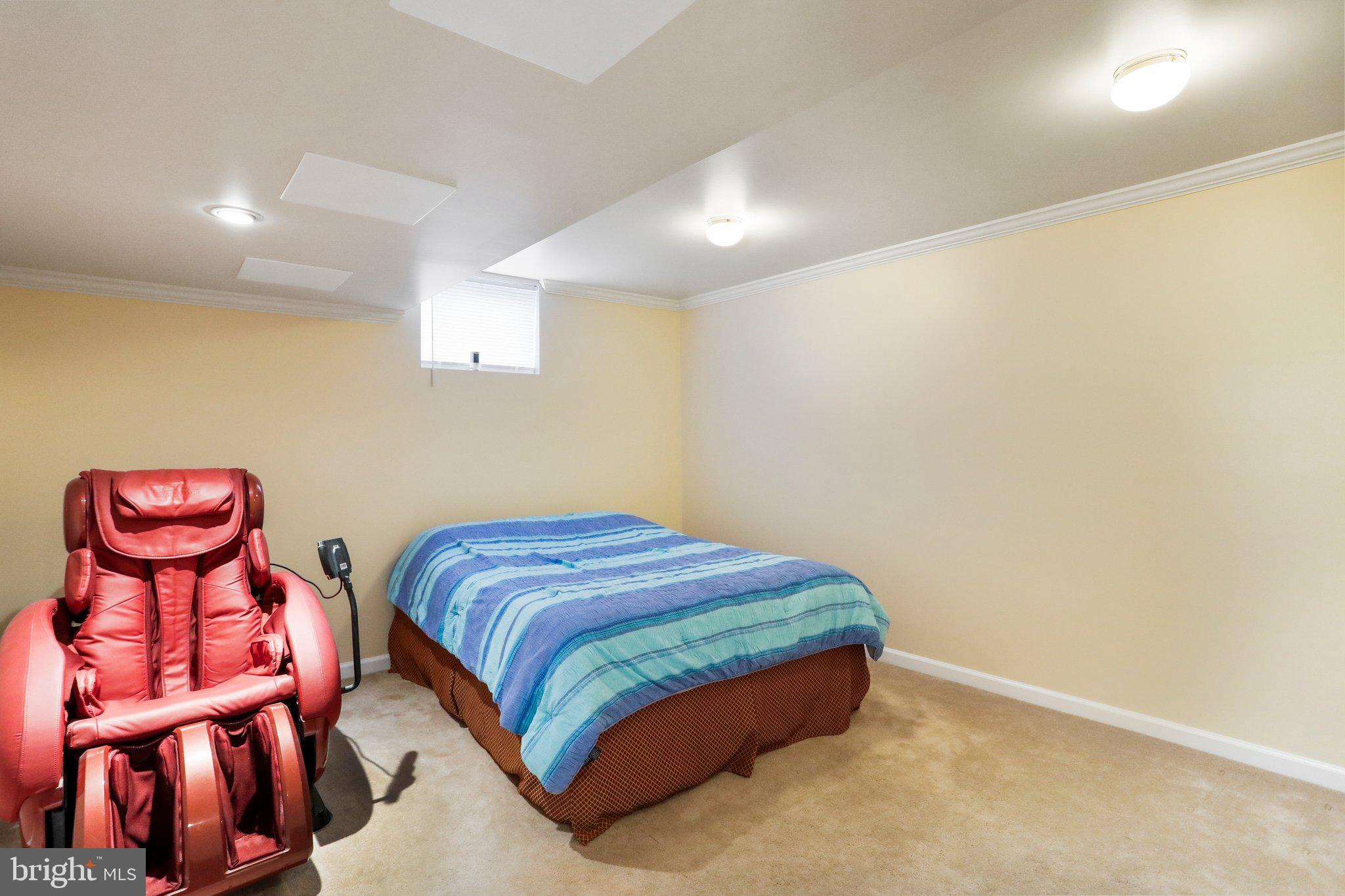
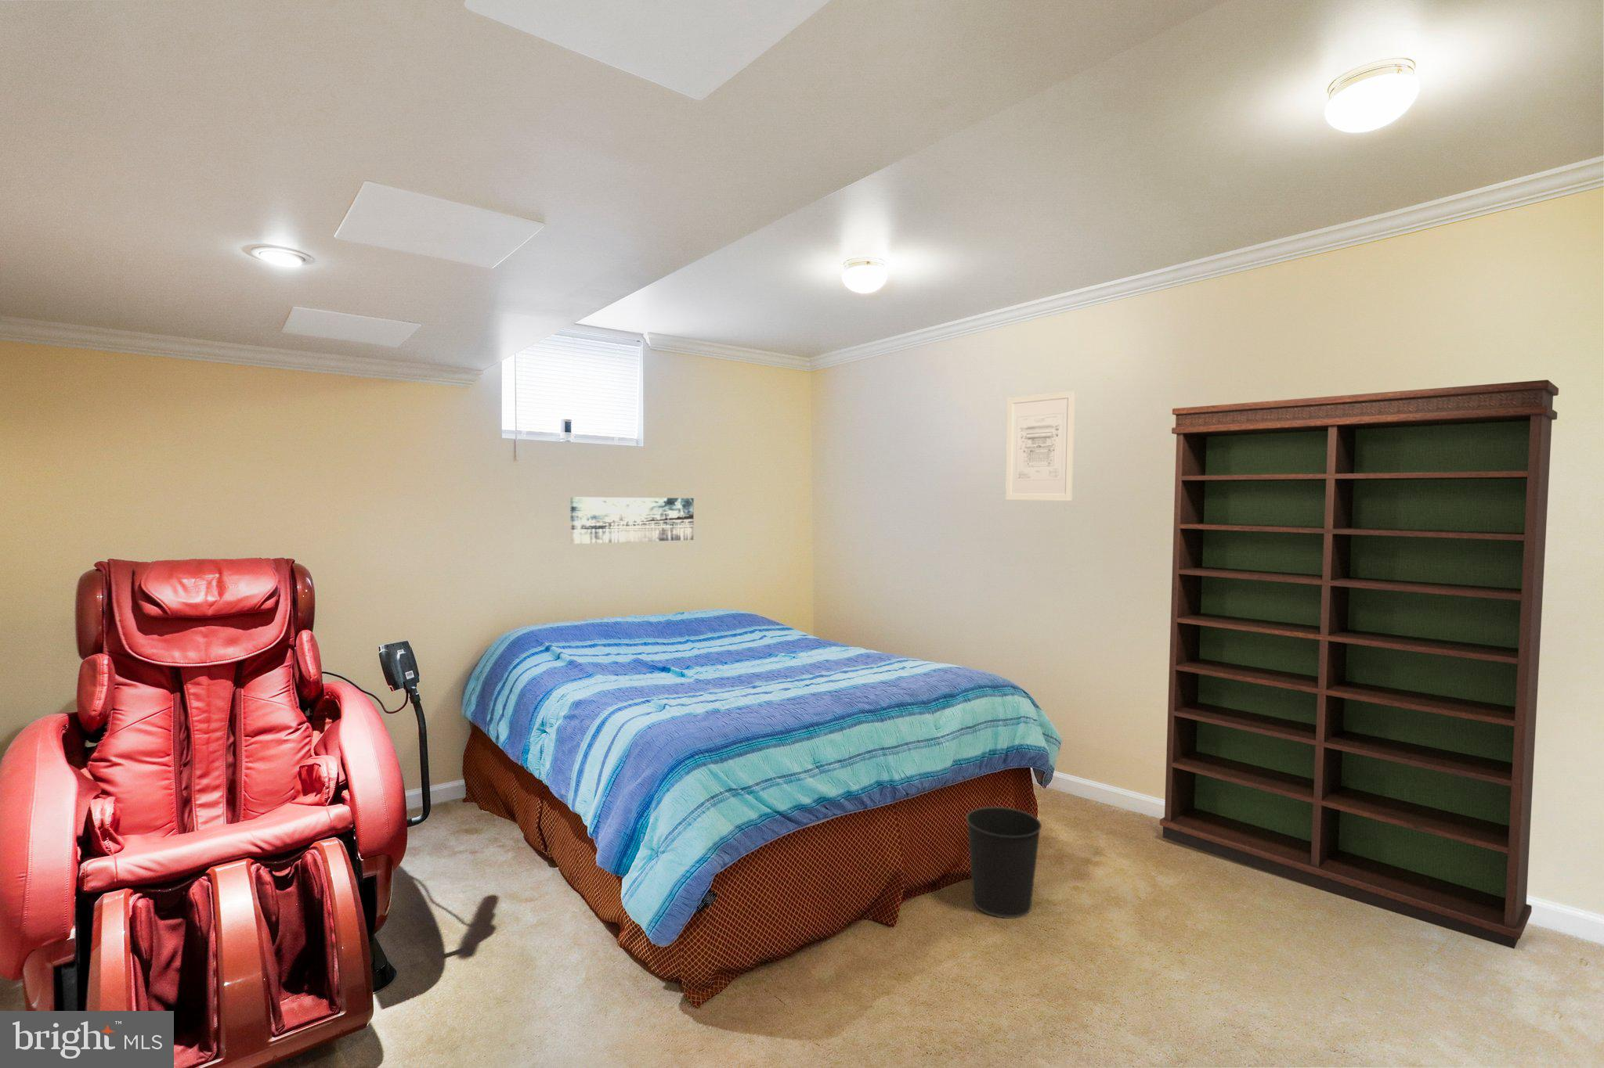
+ bookshelf [1159,379,1560,950]
+ wall art [569,496,695,545]
+ wastebasket [965,806,1042,919]
+ wall art [1005,391,1076,502]
